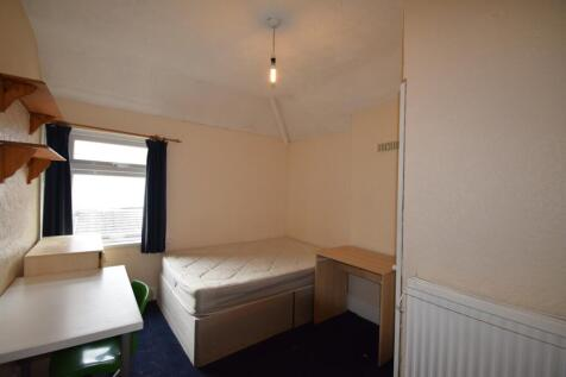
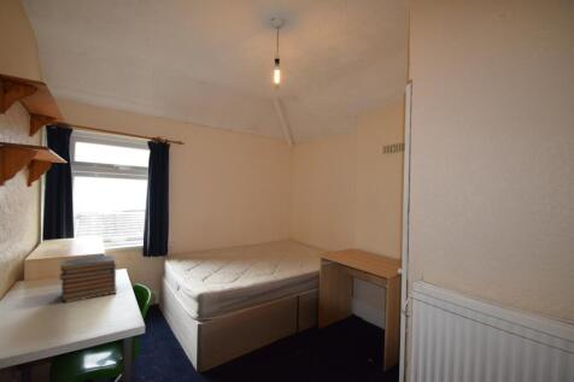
+ book stack [58,253,118,304]
